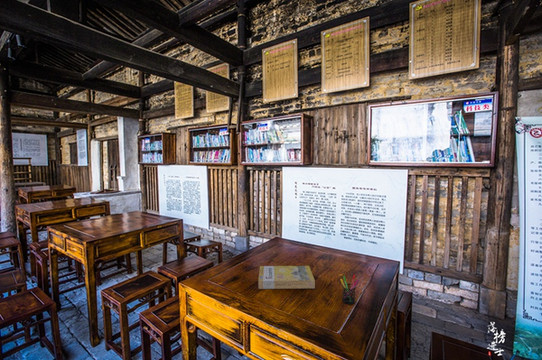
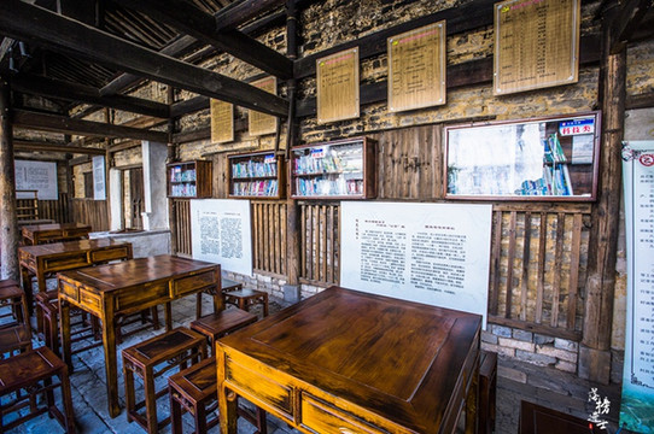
- pen holder [339,274,360,305]
- book [257,265,316,290]
